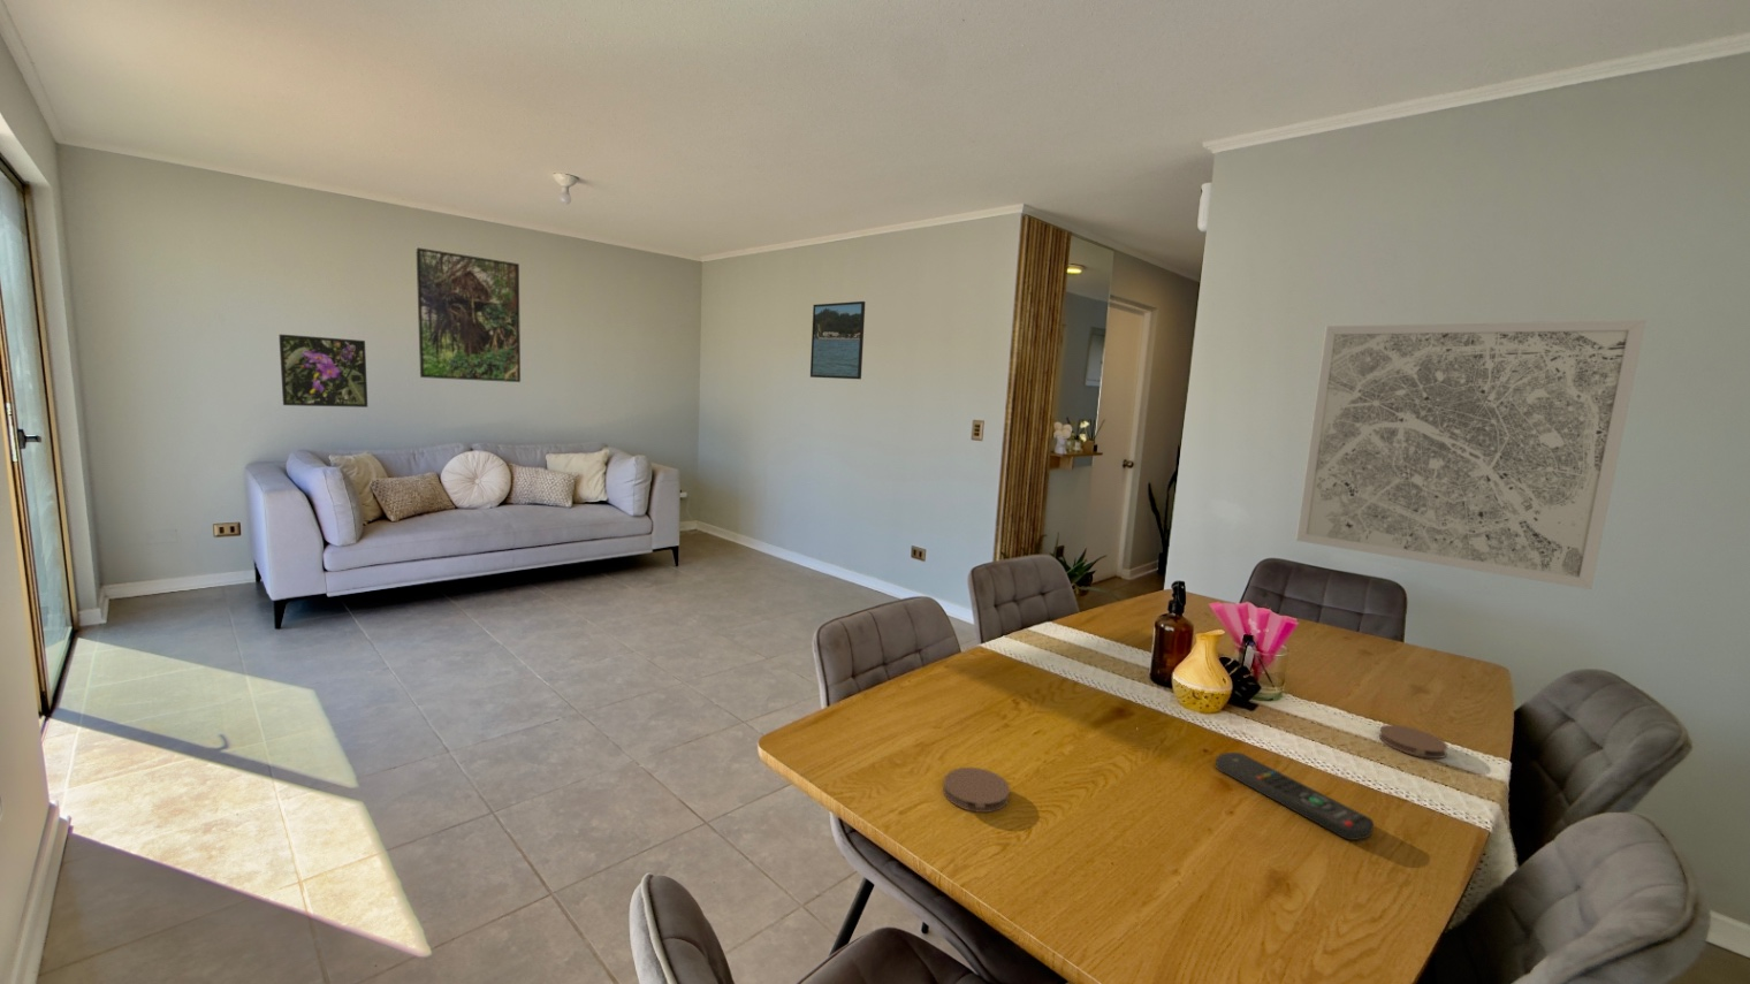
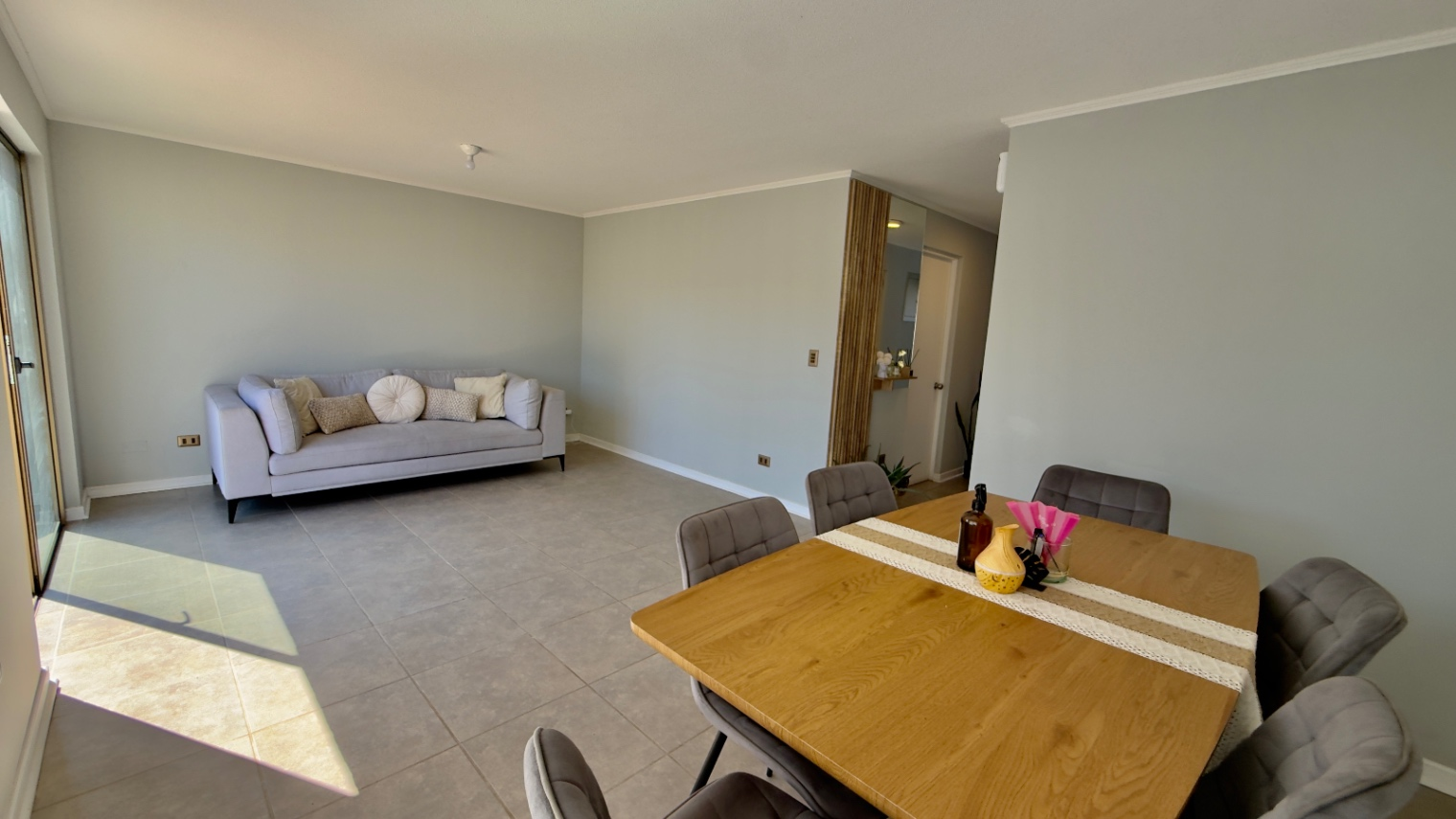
- coaster [1379,724,1450,759]
- wall art [1296,318,1647,590]
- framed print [278,334,369,408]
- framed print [416,246,522,383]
- remote control [1215,752,1375,841]
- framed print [809,300,865,380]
- coaster [942,767,1011,813]
